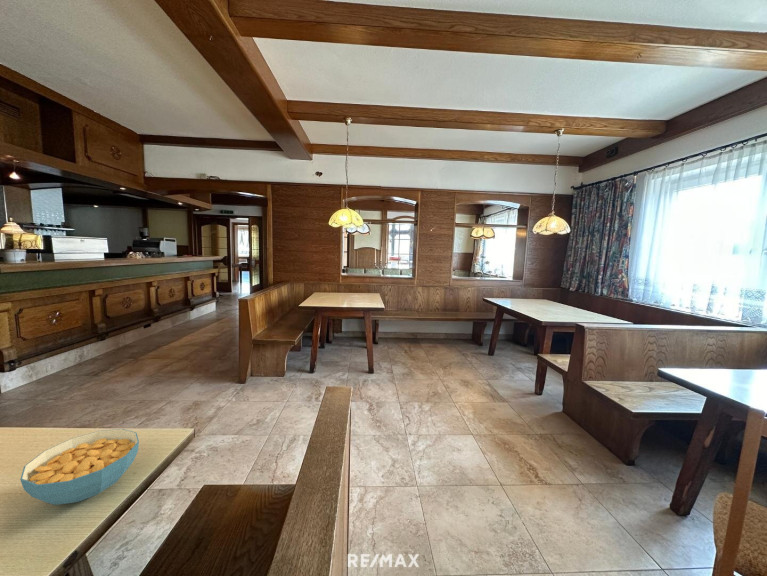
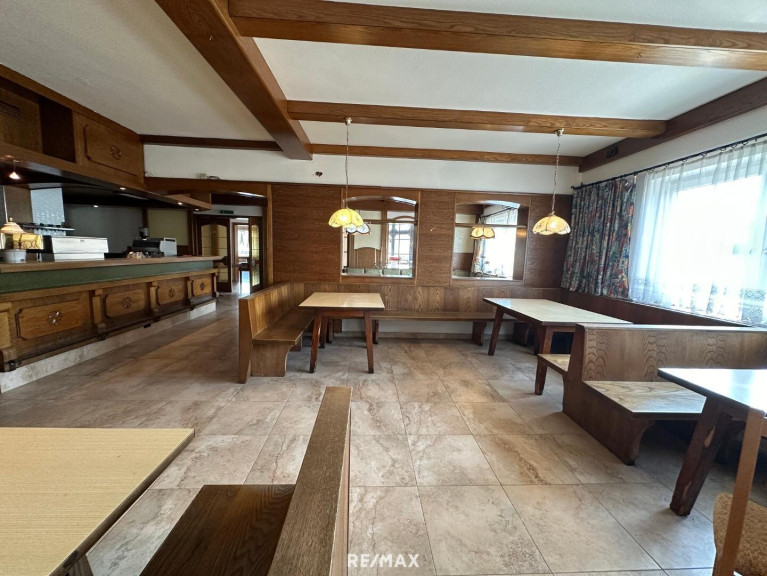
- cereal bowl [19,428,140,506]
